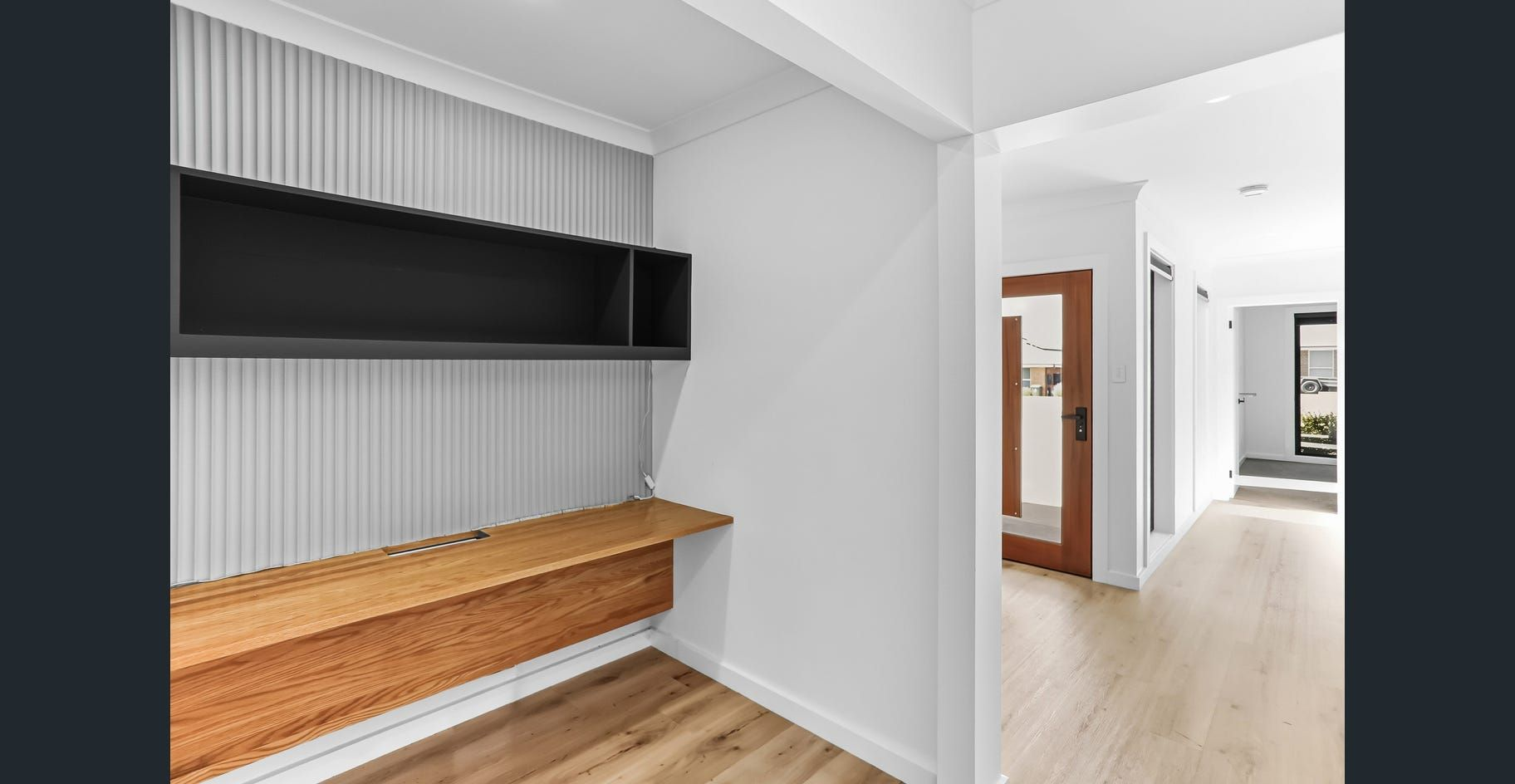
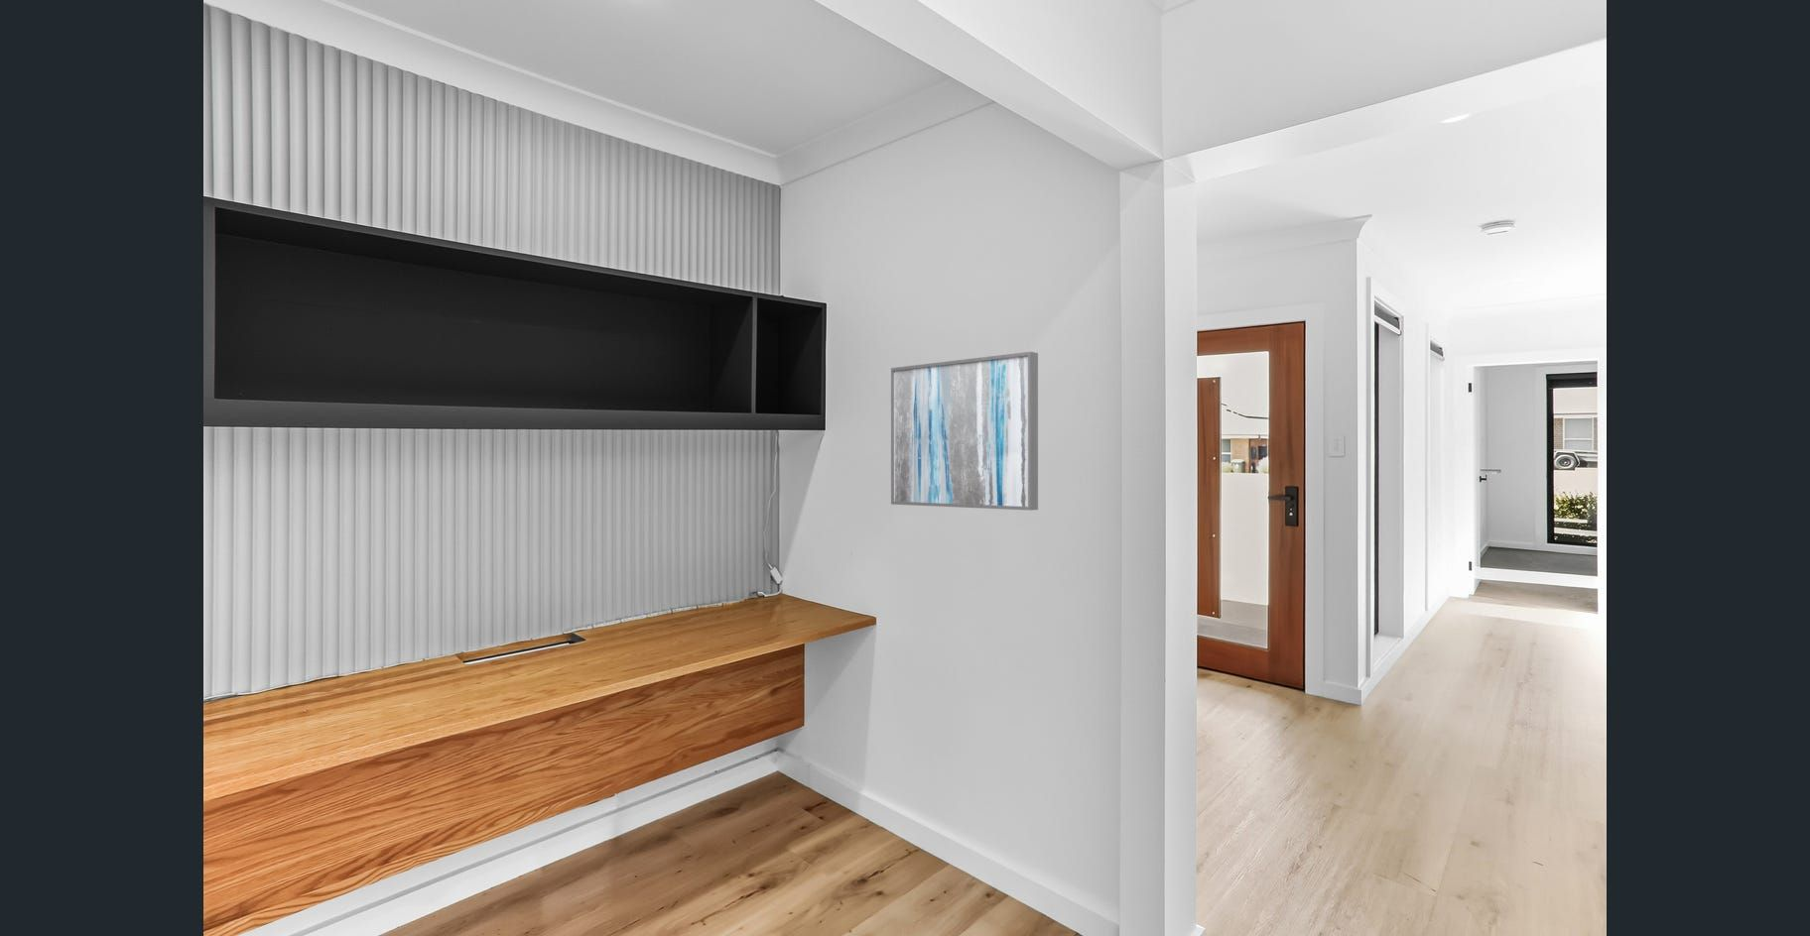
+ wall art [890,351,1039,512]
